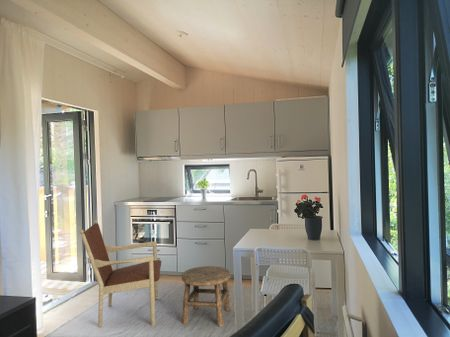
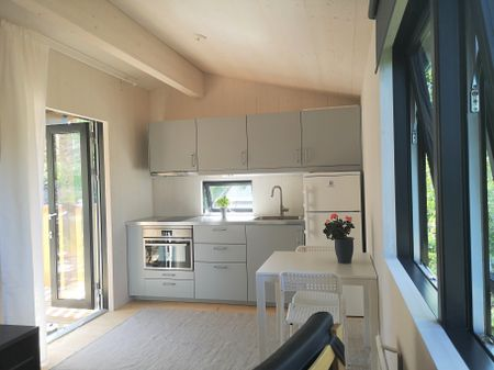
- armchair [79,219,162,328]
- stool [181,265,232,328]
